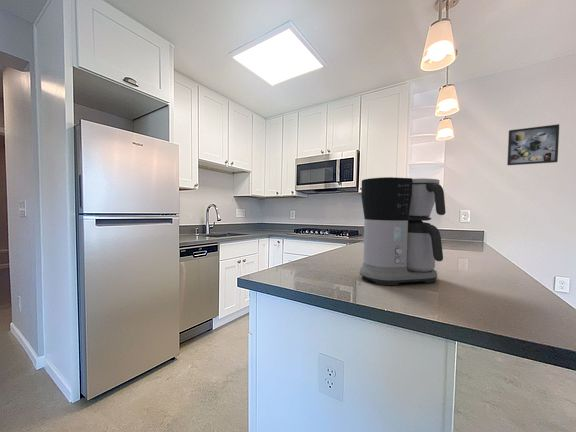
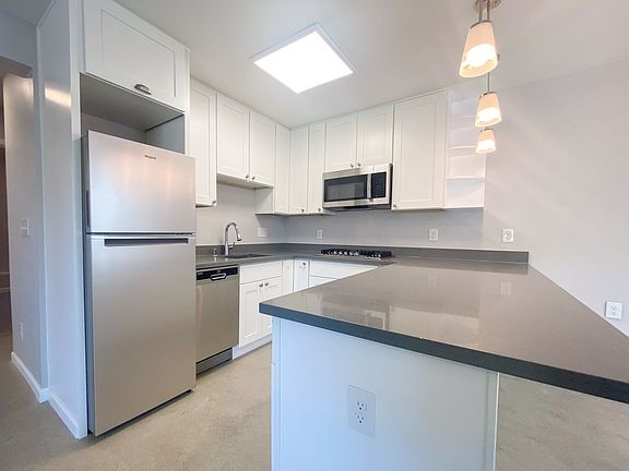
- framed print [506,123,560,166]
- coffee maker [359,176,447,286]
